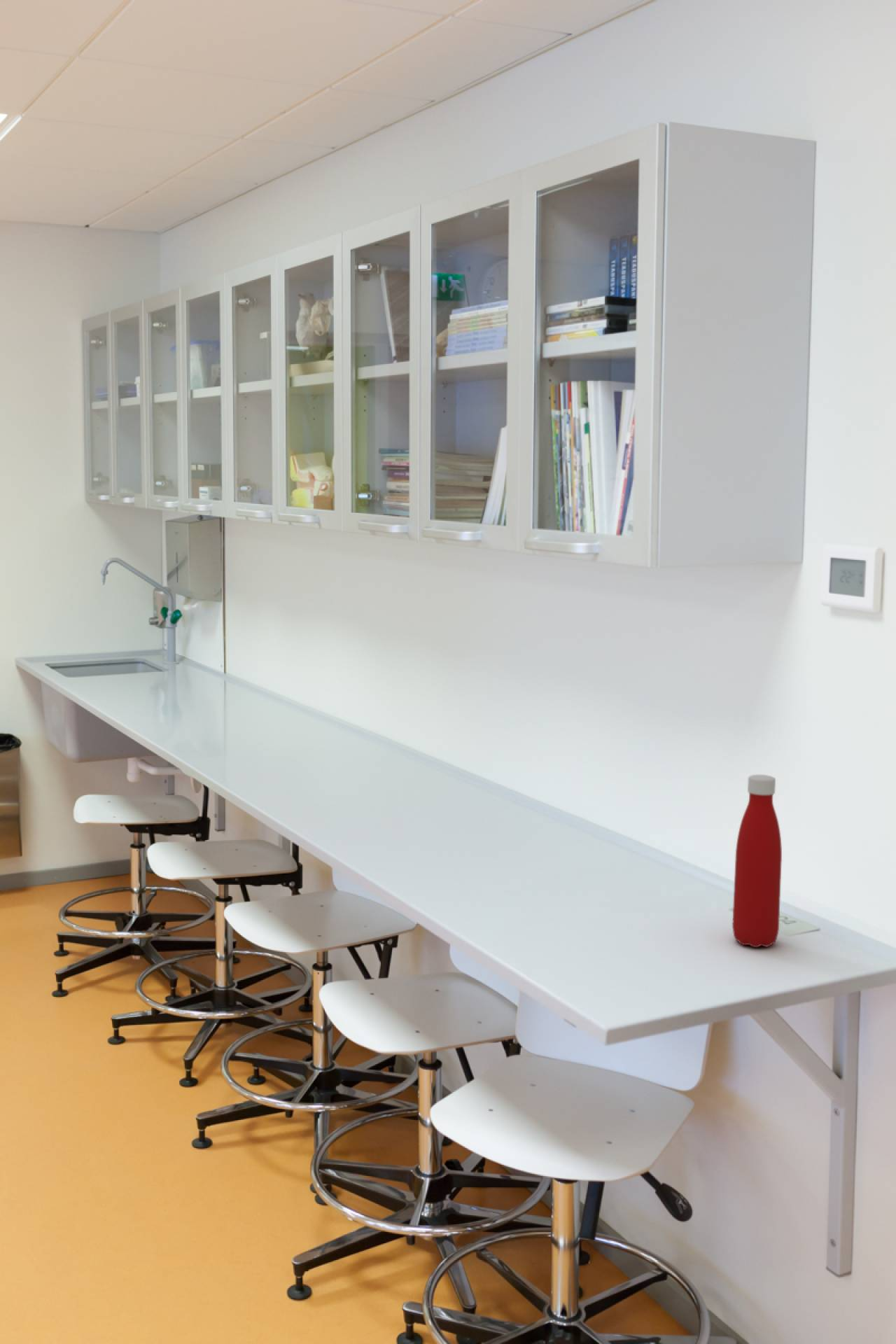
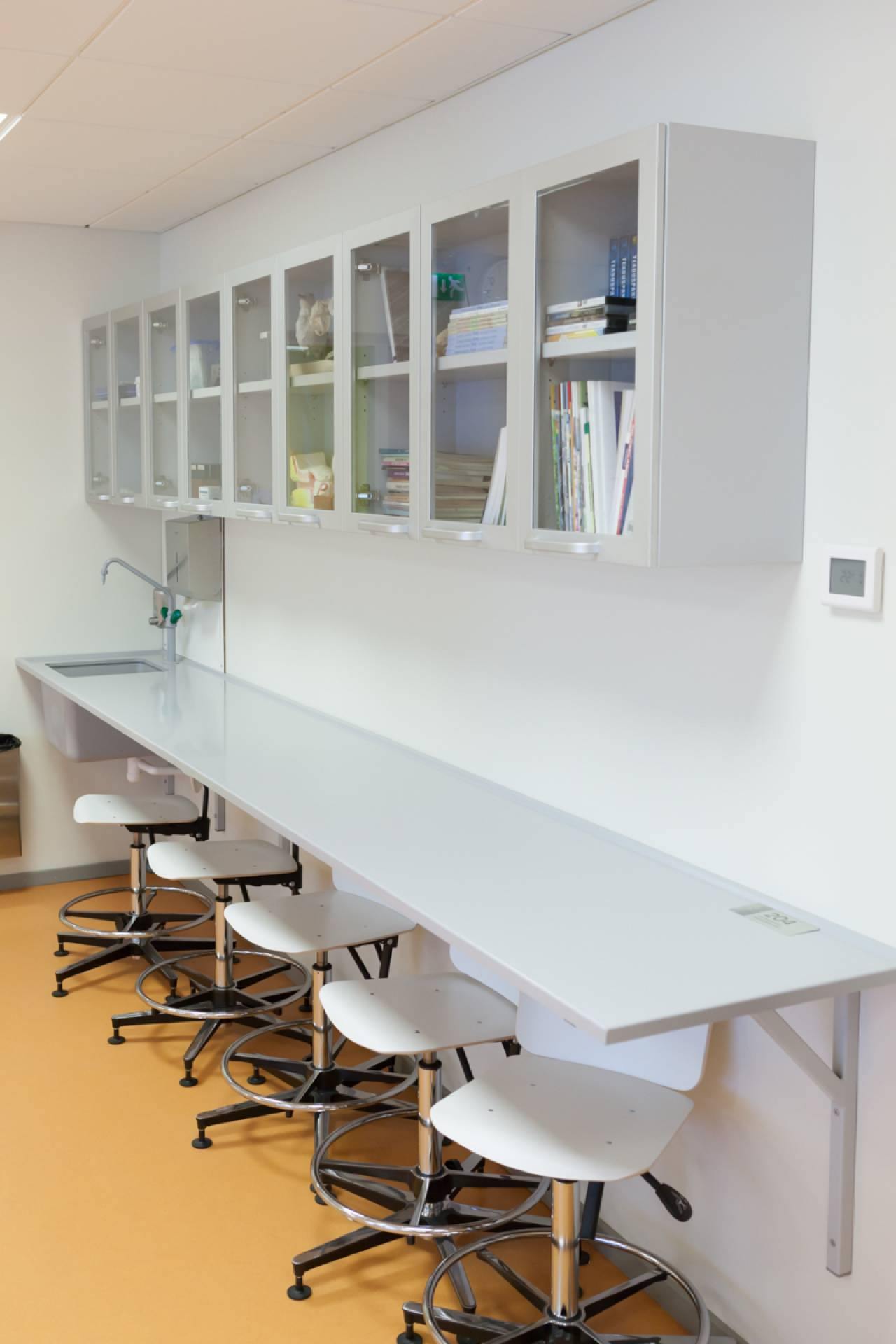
- bottle [731,774,783,948]
